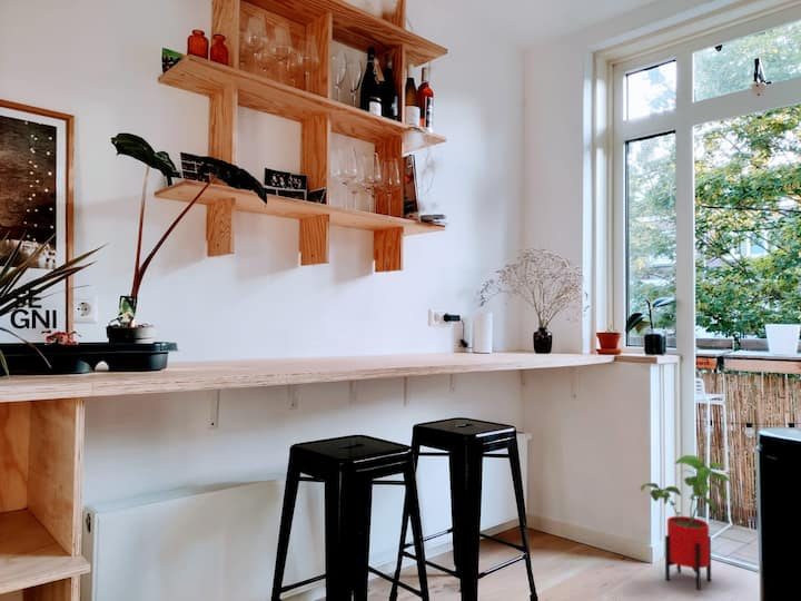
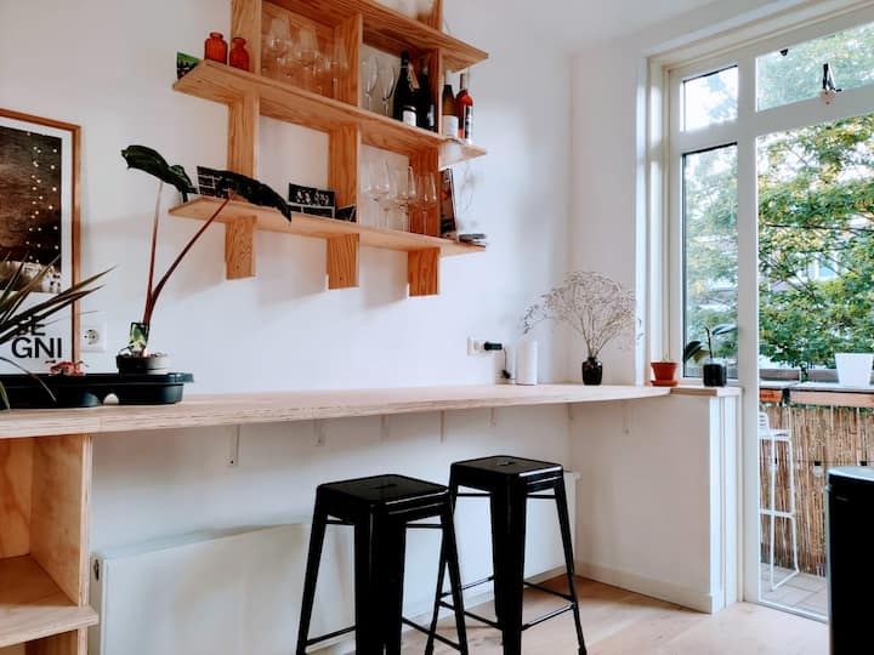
- house plant [640,454,731,591]
